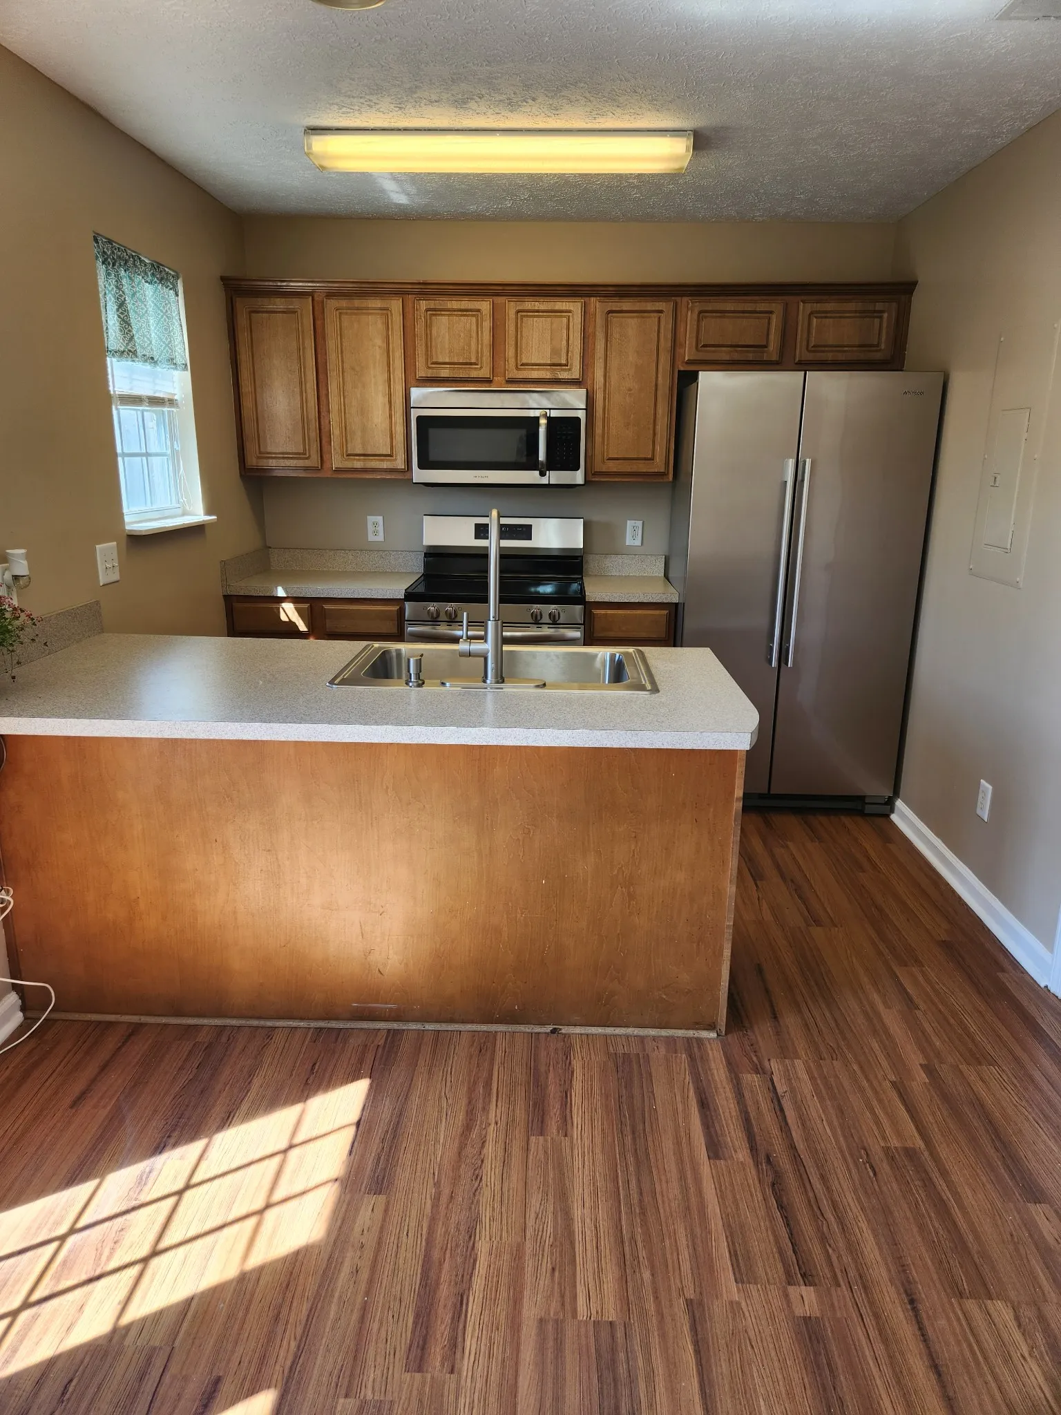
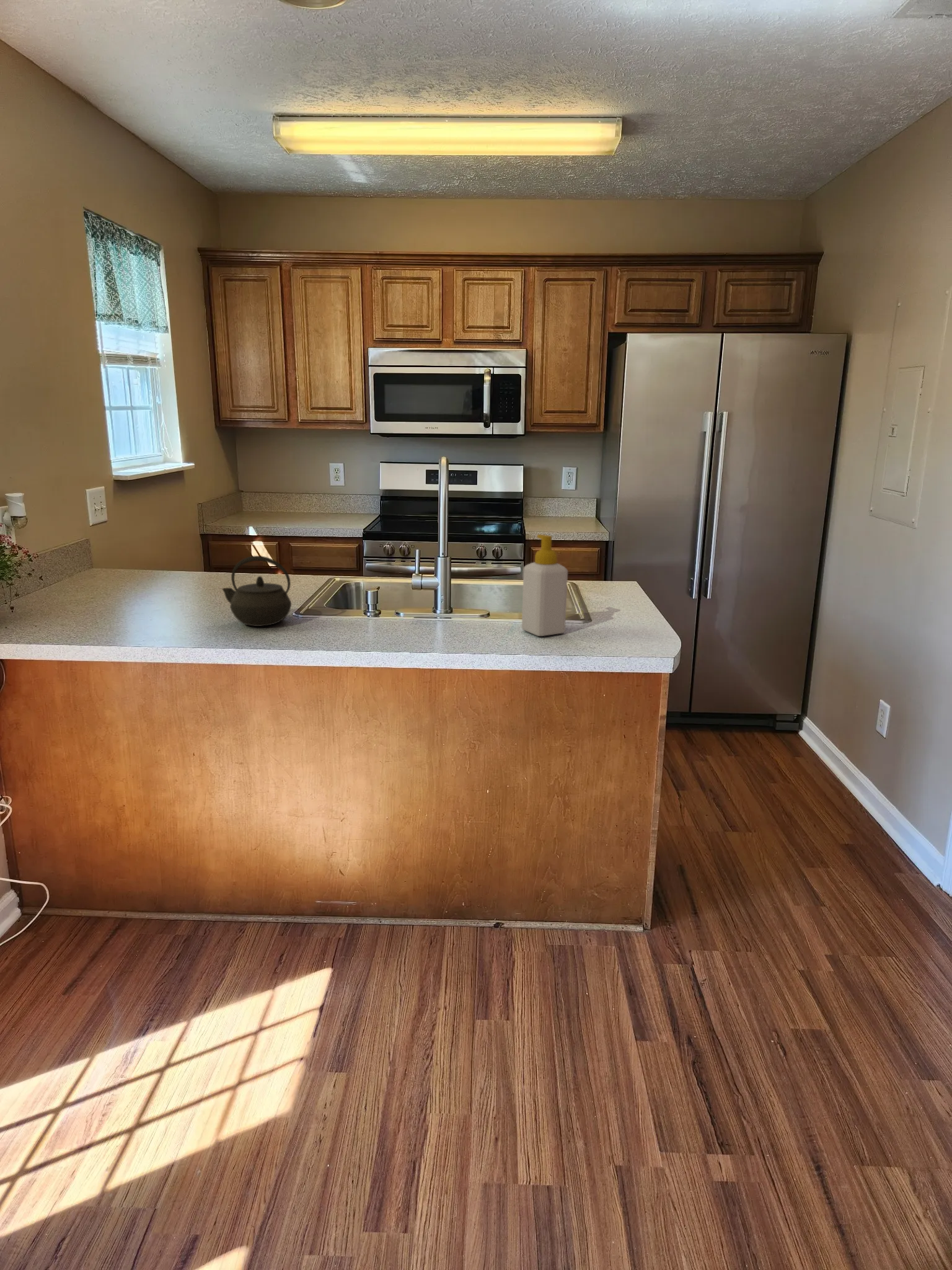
+ kettle [221,555,292,627]
+ soap bottle [521,534,568,637]
